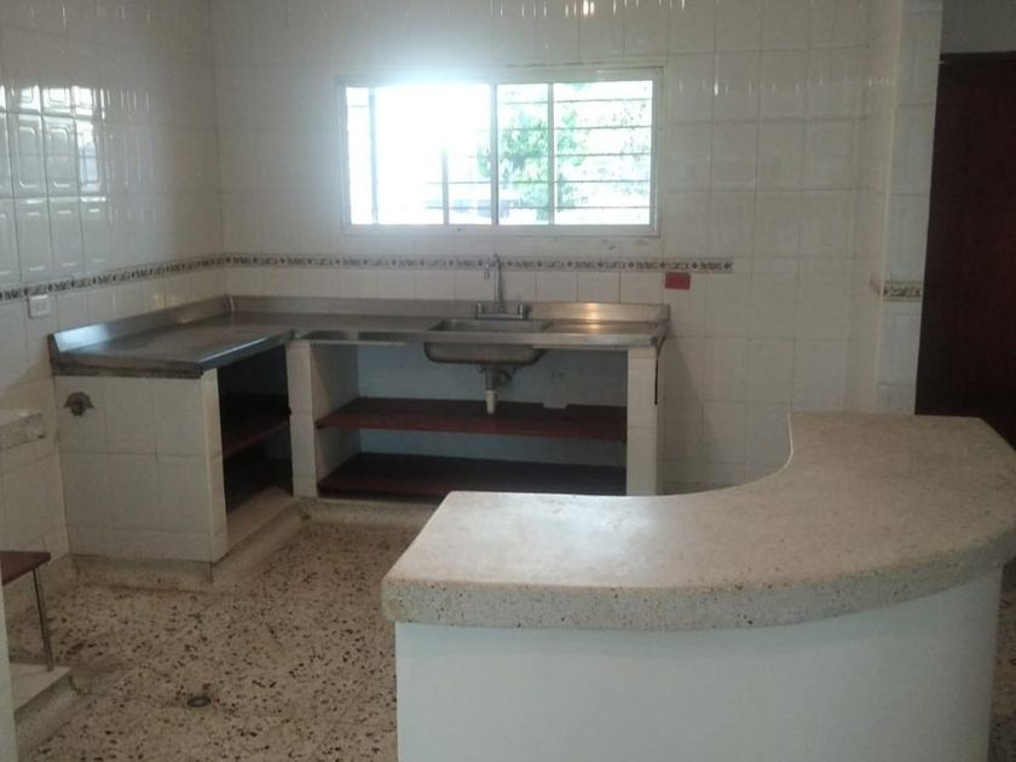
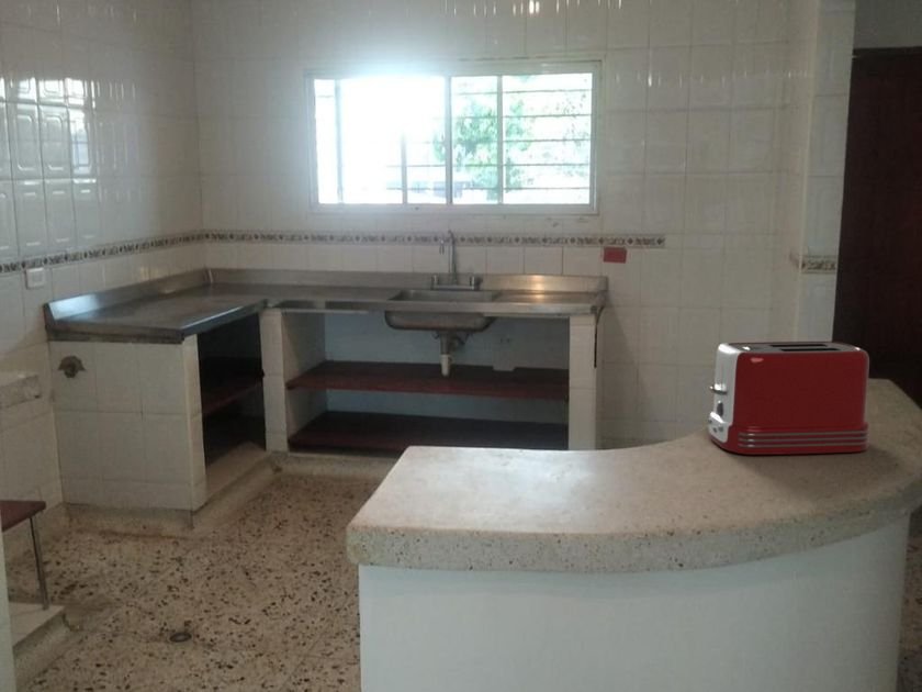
+ toaster [707,341,870,456]
